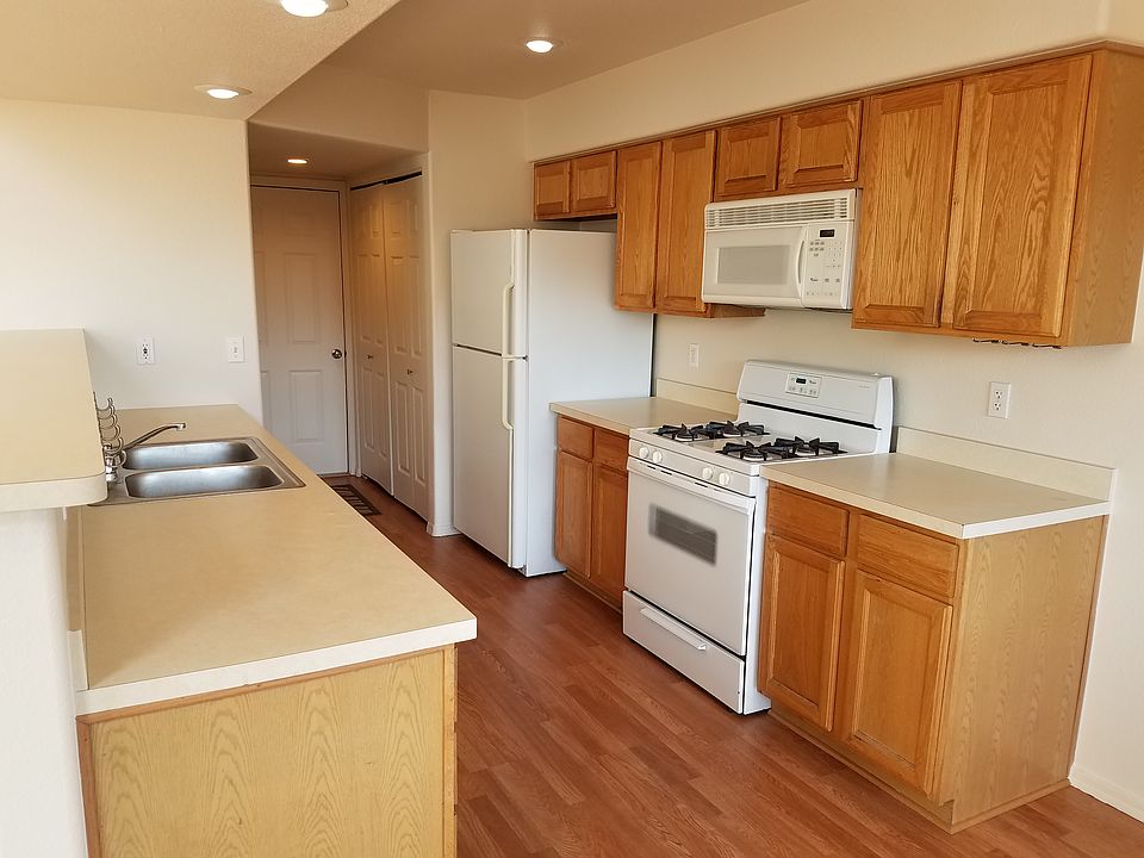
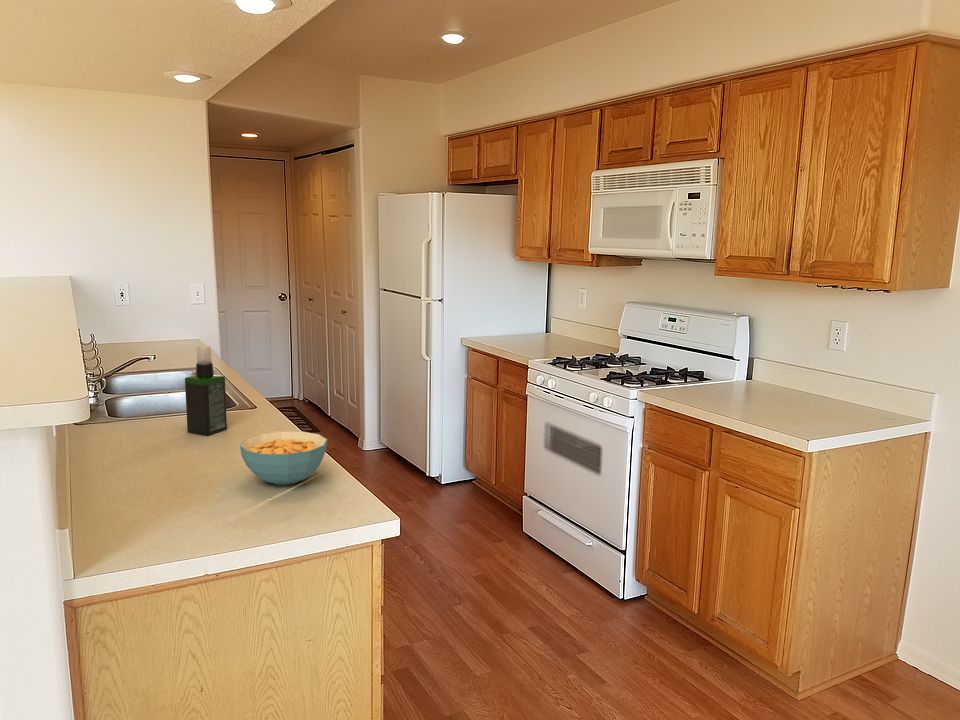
+ spray bottle [184,345,228,437]
+ cereal bowl [239,431,328,486]
